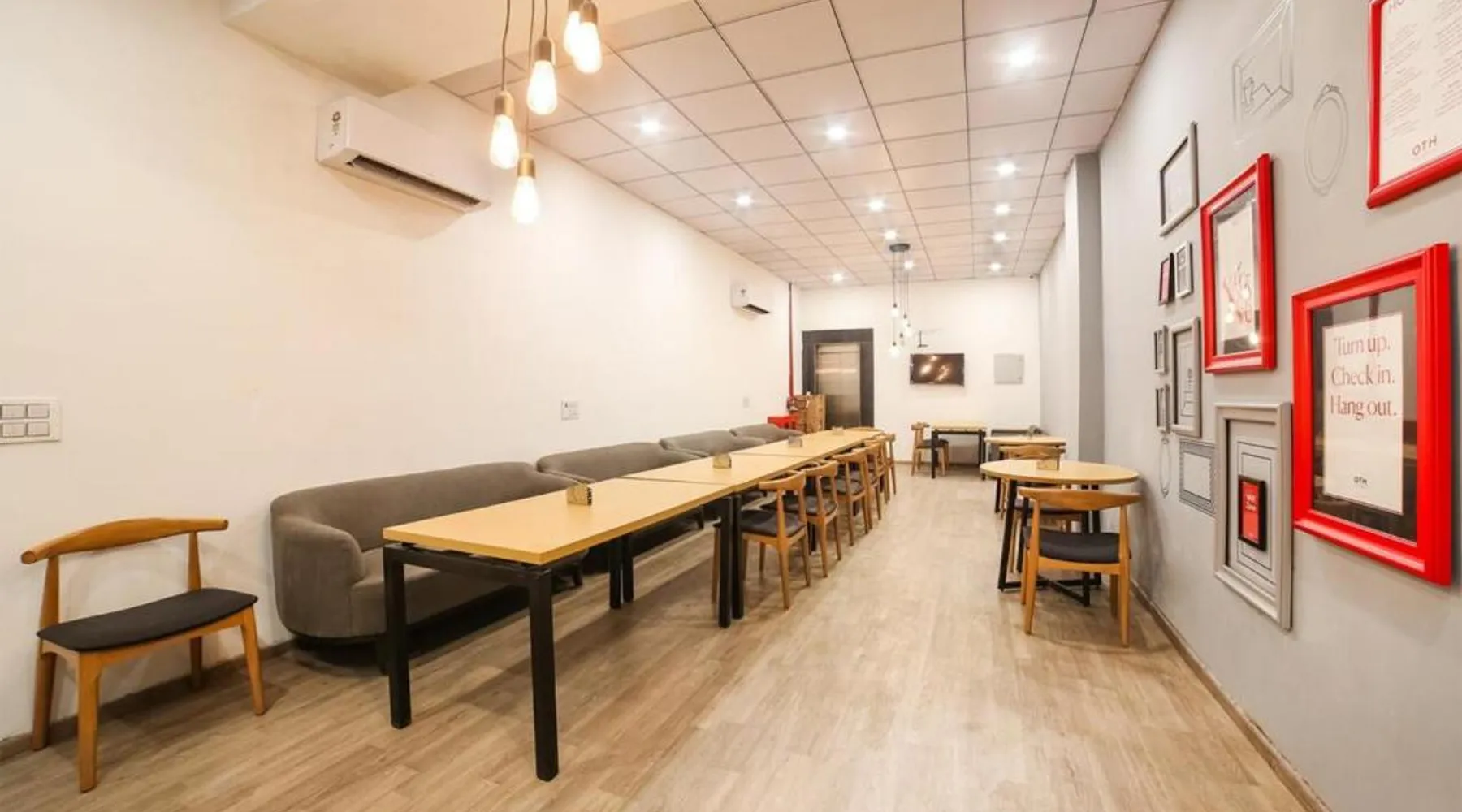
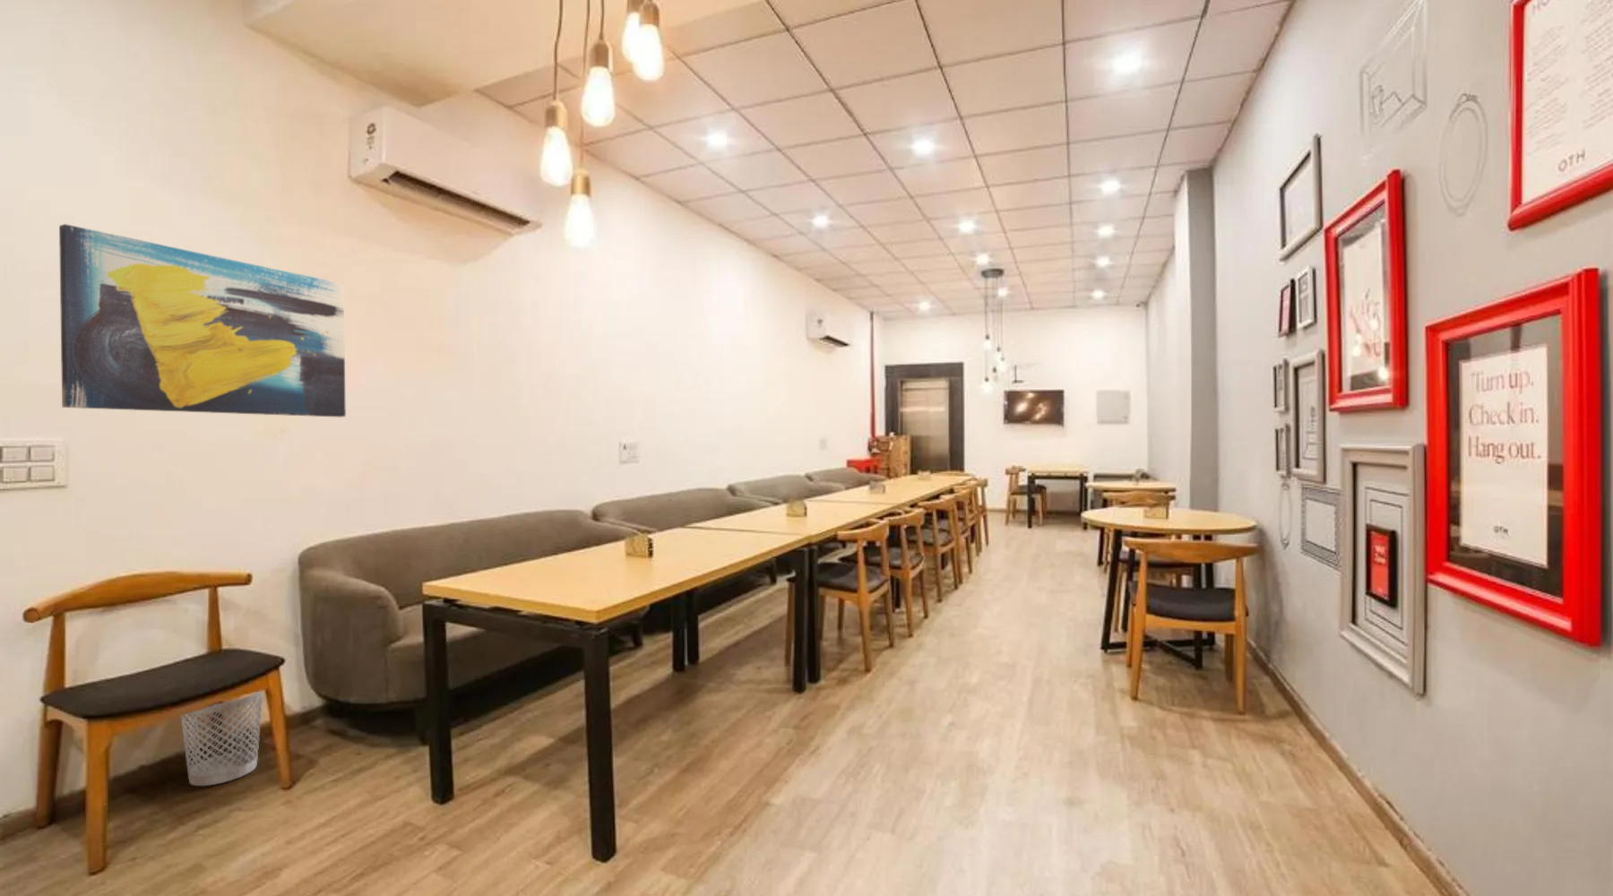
+ wastebasket [180,691,265,787]
+ wall art [58,223,346,417]
